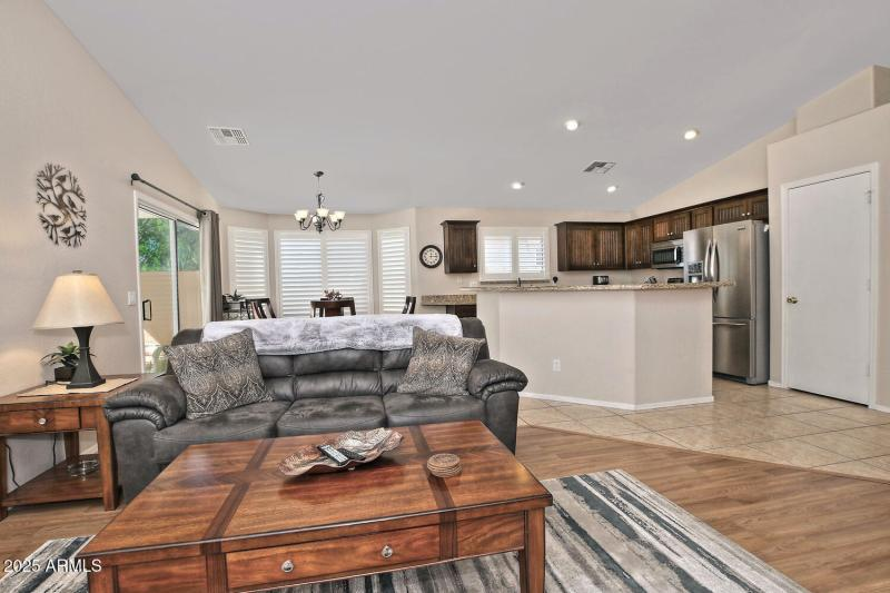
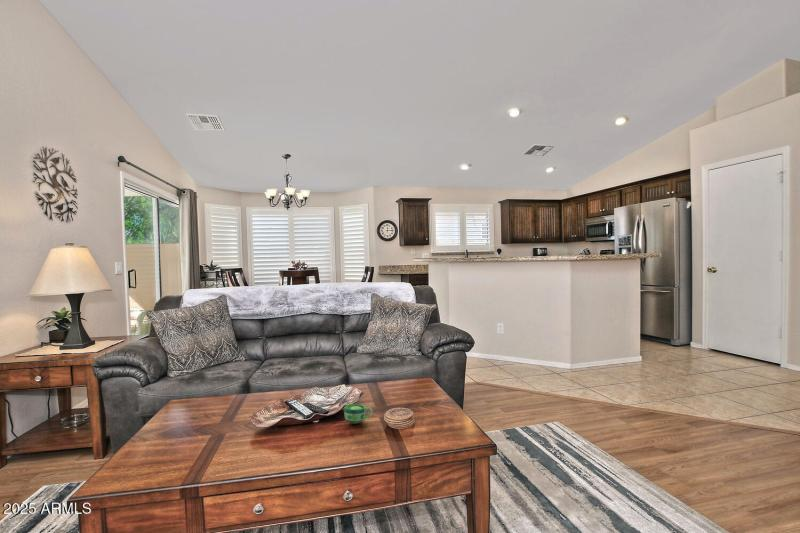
+ cup [343,403,373,425]
